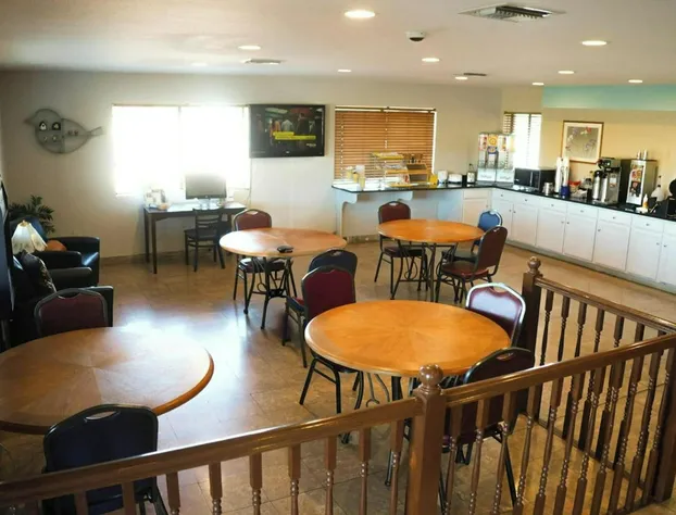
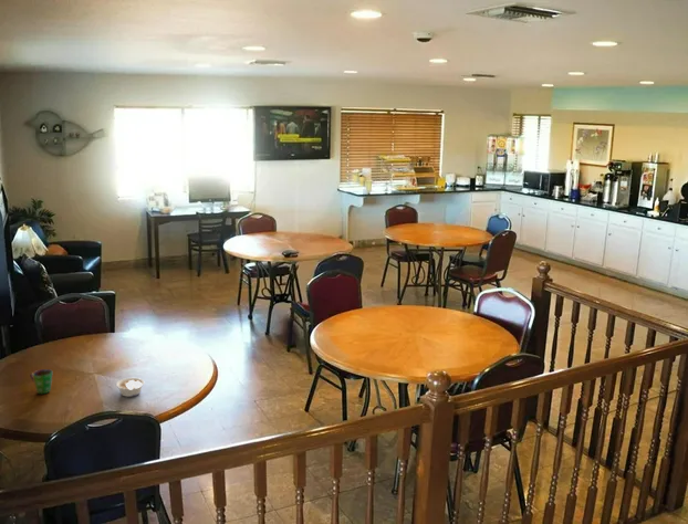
+ cup [30,368,53,395]
+ legume [115,377,145,398]
